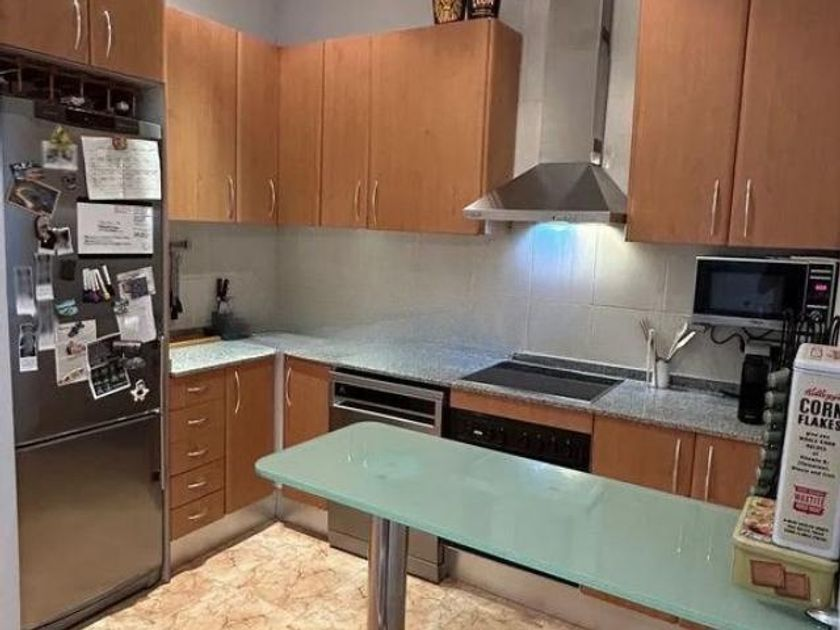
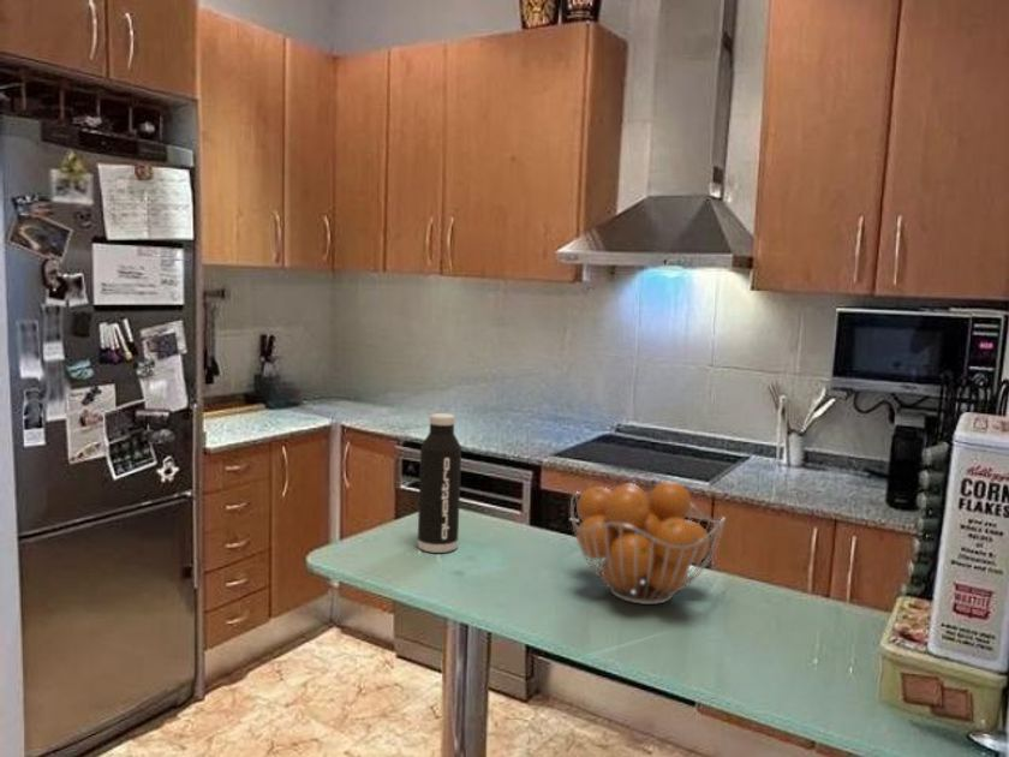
+ water bottle [417,412,462,554]
+ fruit basket [569,481,727,606]
